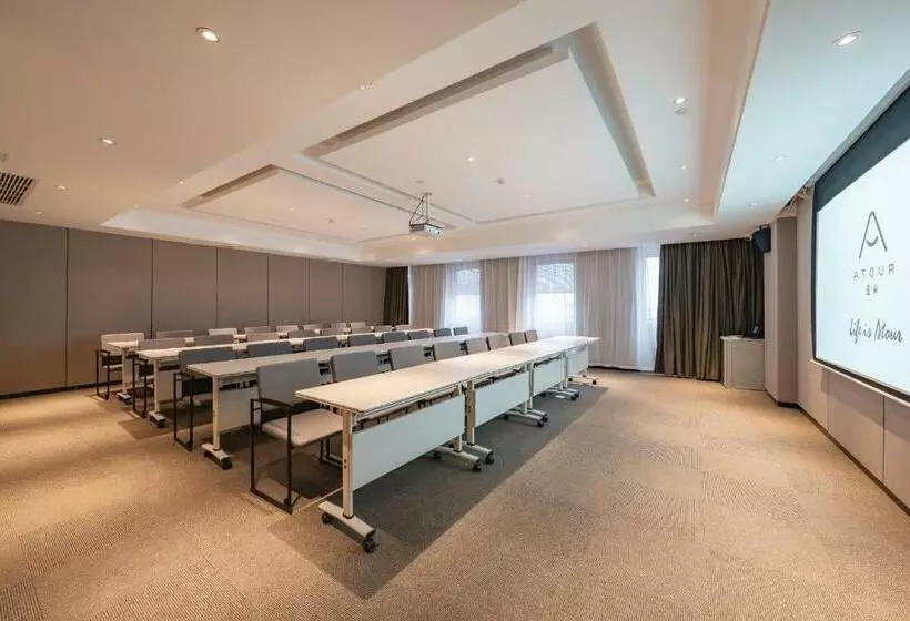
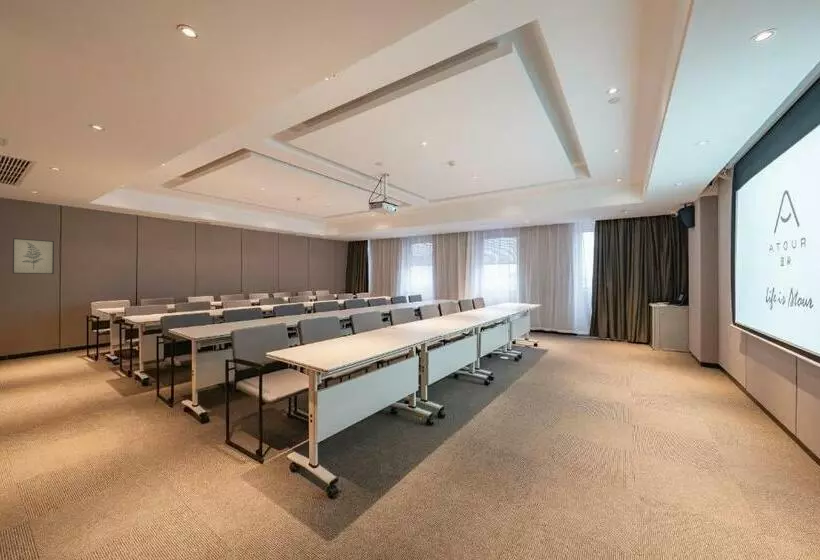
+ wall art [12,237,55,275]
